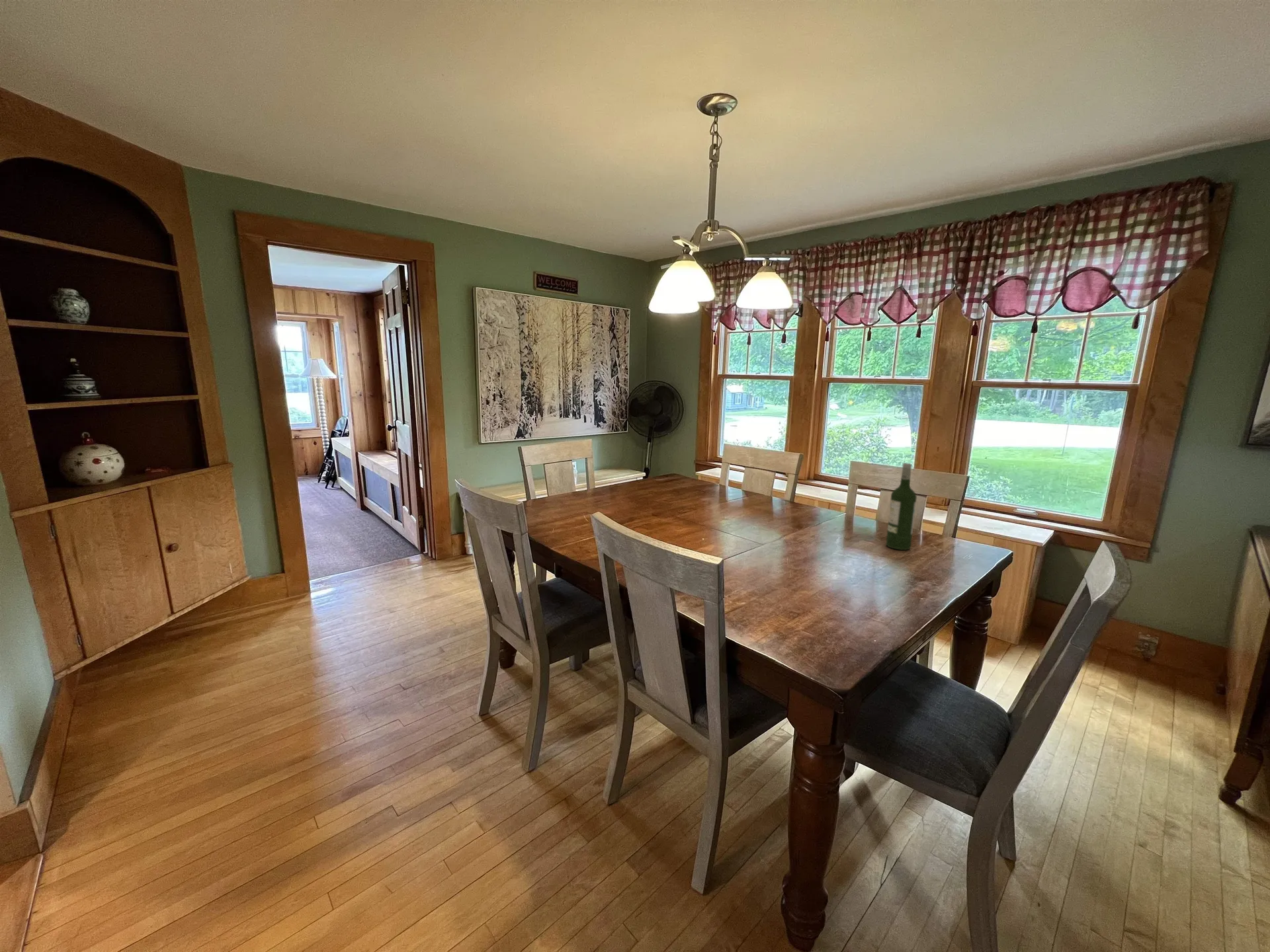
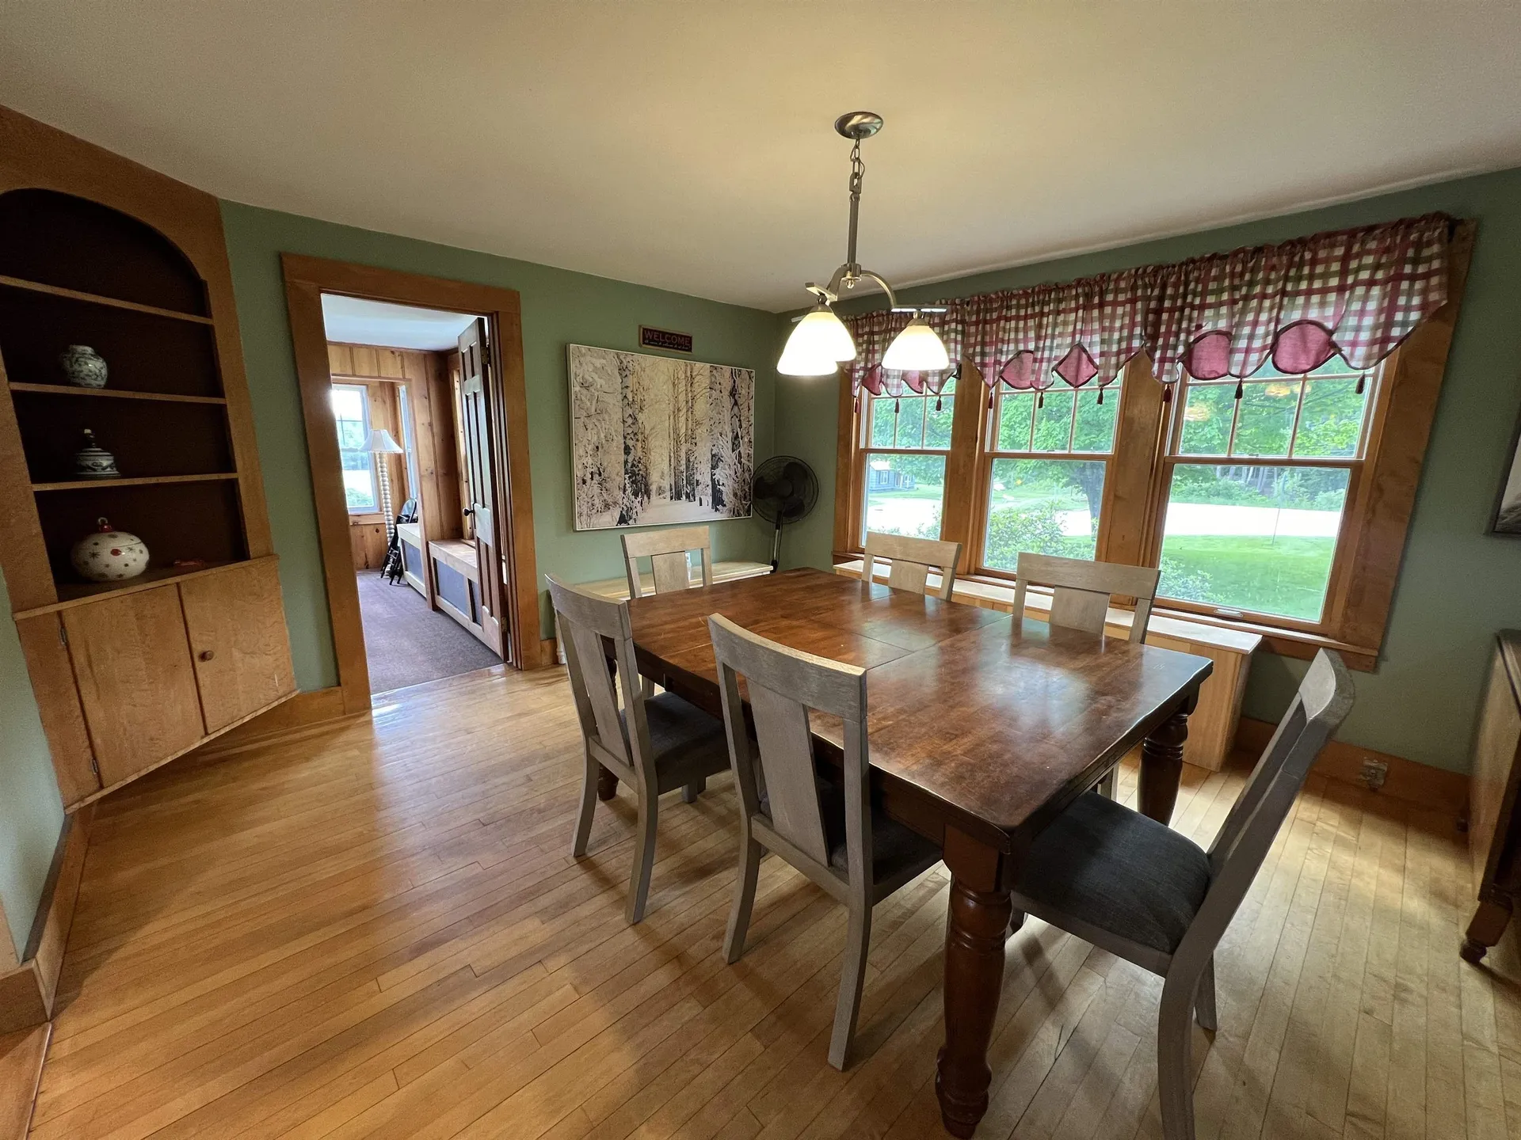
- wine bottle [885,462,917,551]
